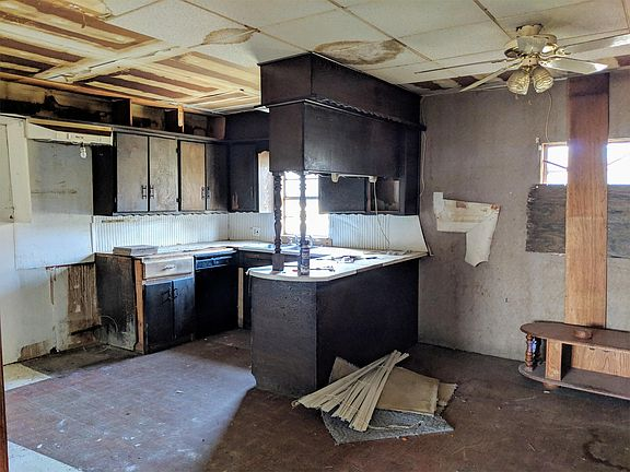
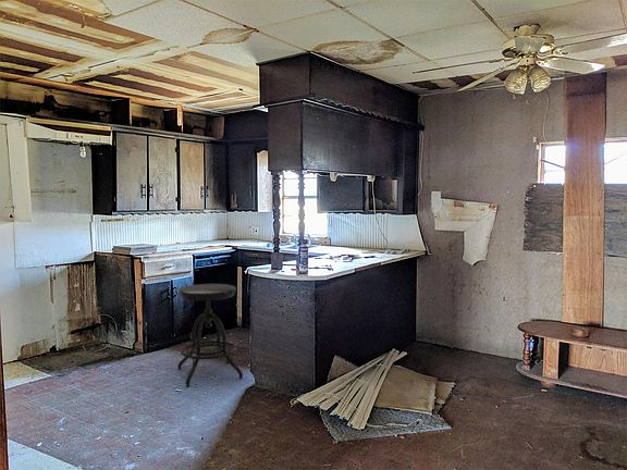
+ stool [176,283,244,387]
